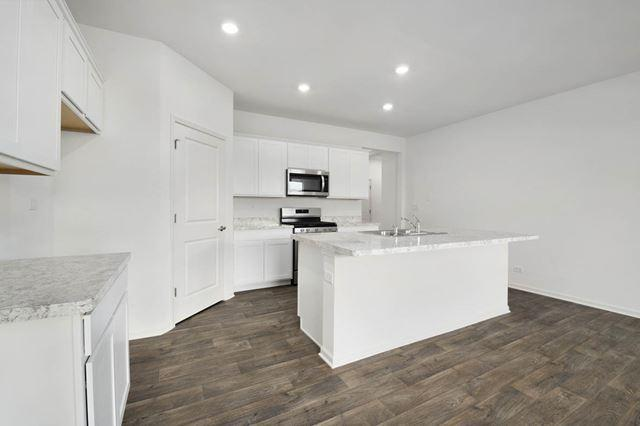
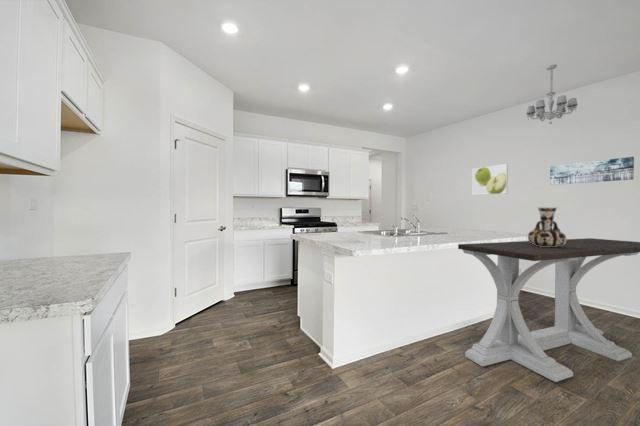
+ dining table [457,237,640,383]
+ chandelier [525,63,578,125]
+ vase [527,207,567,247]
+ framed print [471,163,509,196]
+ wall art [549,156,635,186]
